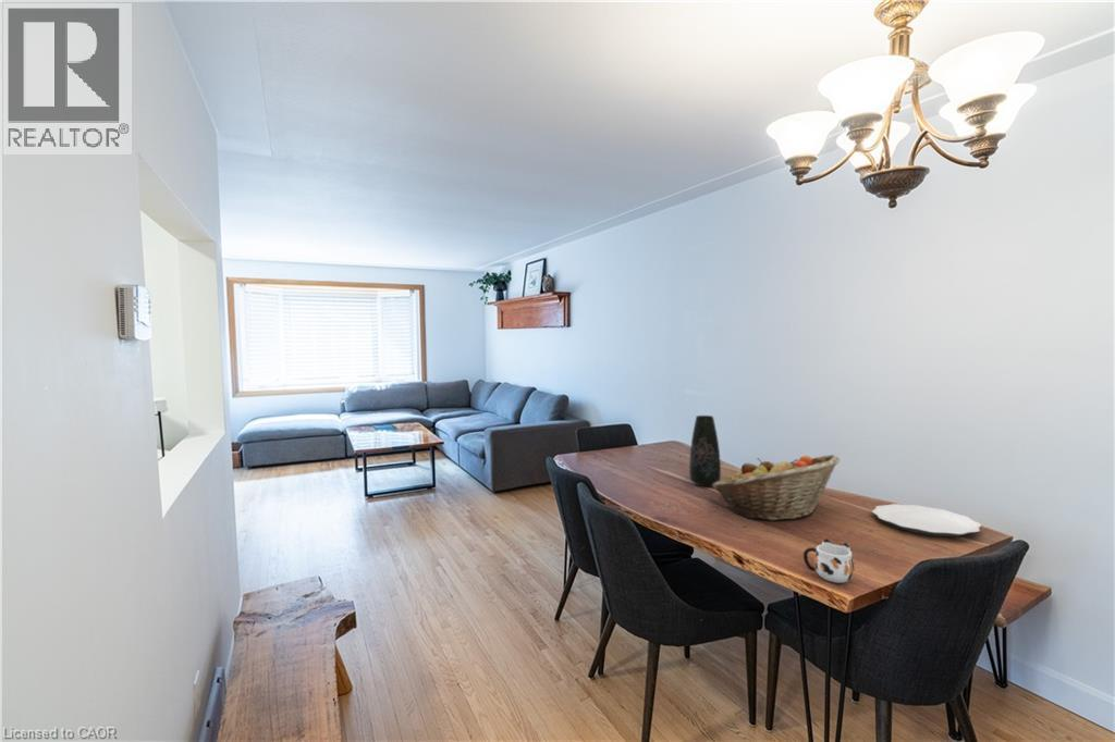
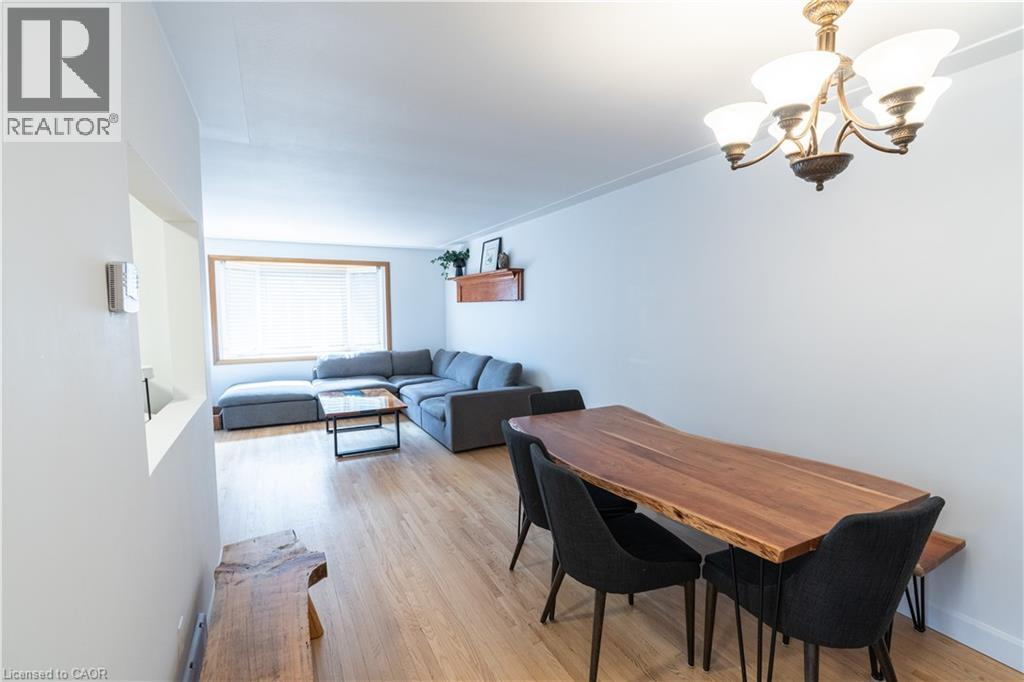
- fruit basket [711,454,841,521]
- vase [688,415,722,487]
- plate [871,503,982,537]
- mug [802,537,855,584]
